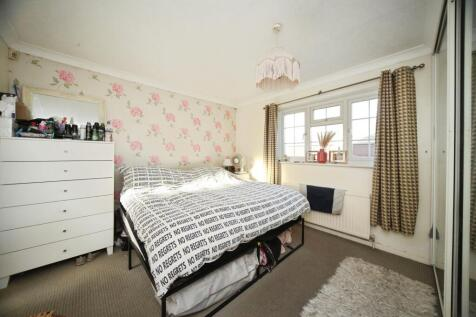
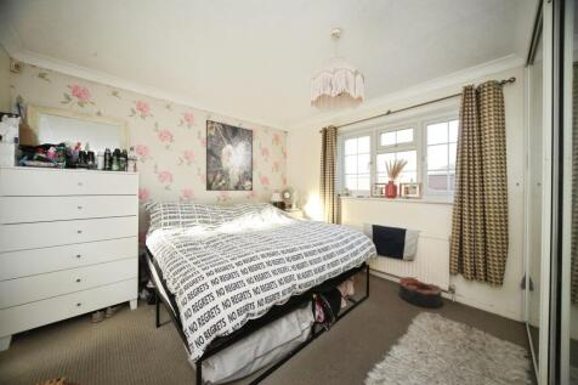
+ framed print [205,119,254,192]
+ basket [398,276,443,308]
